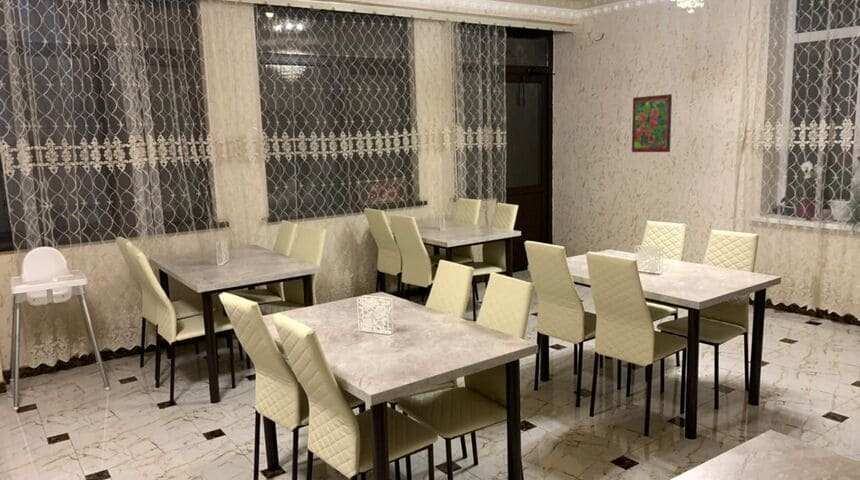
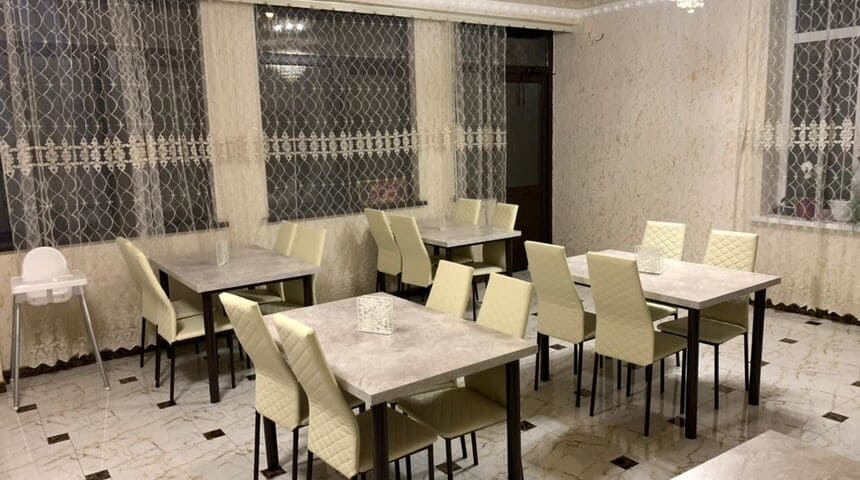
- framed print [631,93,673,153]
